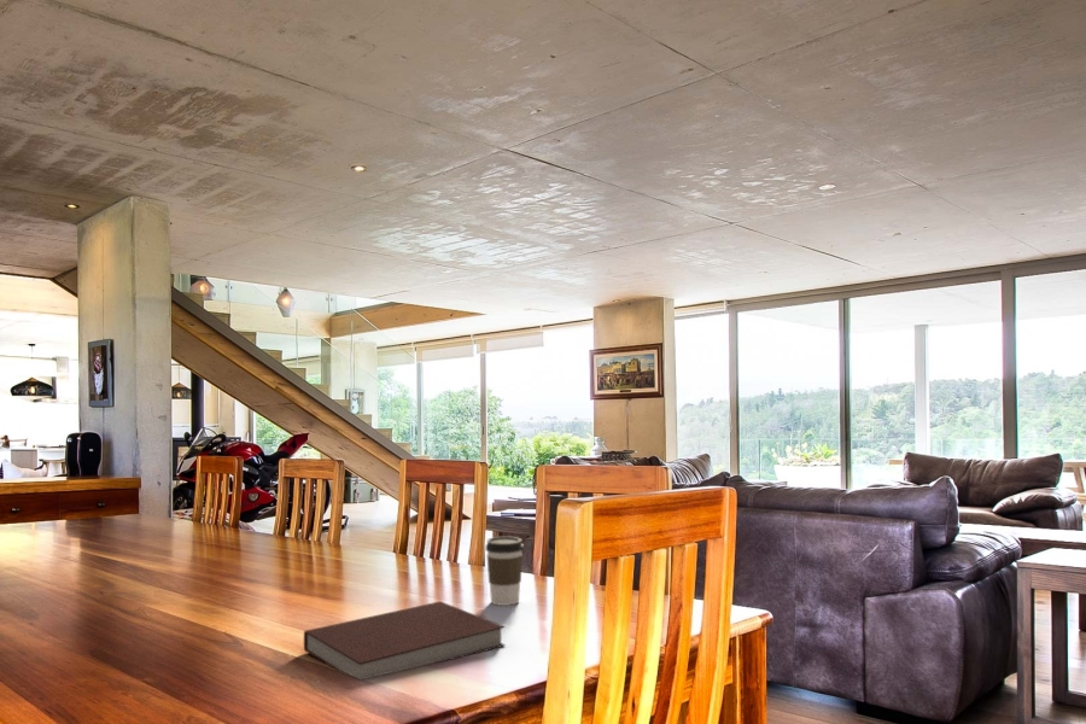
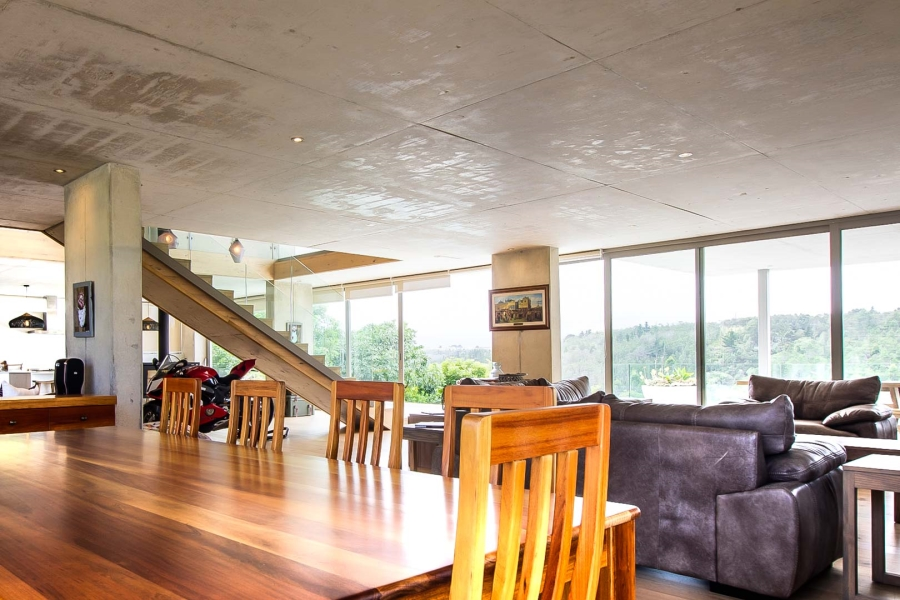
- coffee cup [485,536,525,607]
- notebook [303,600,506,681]
